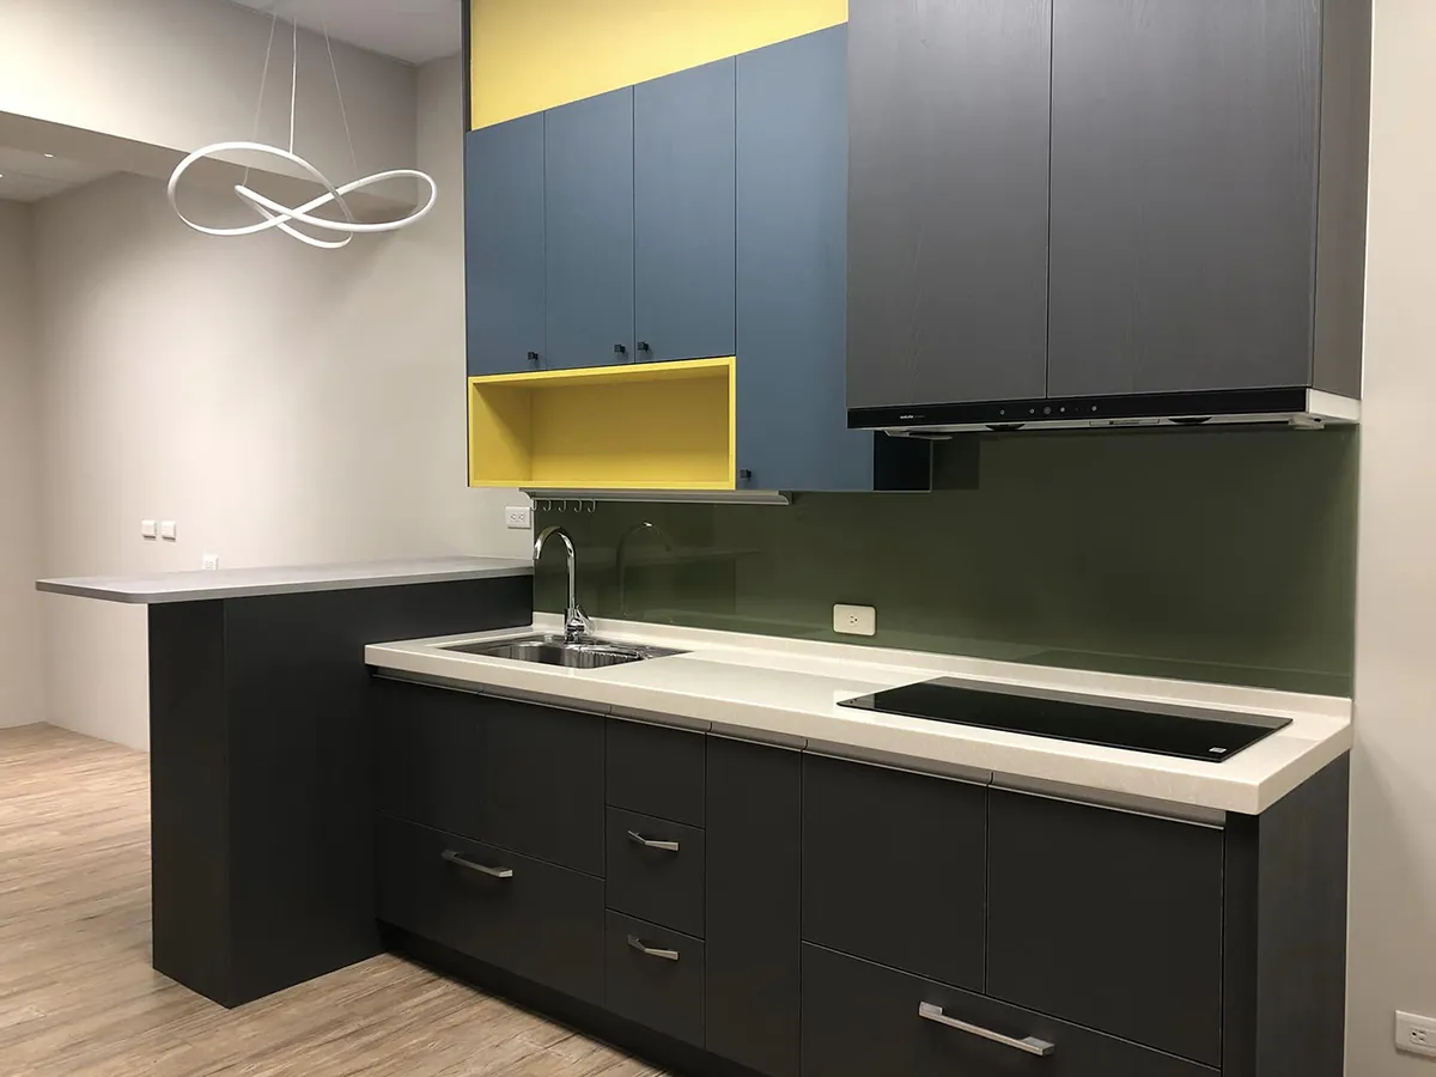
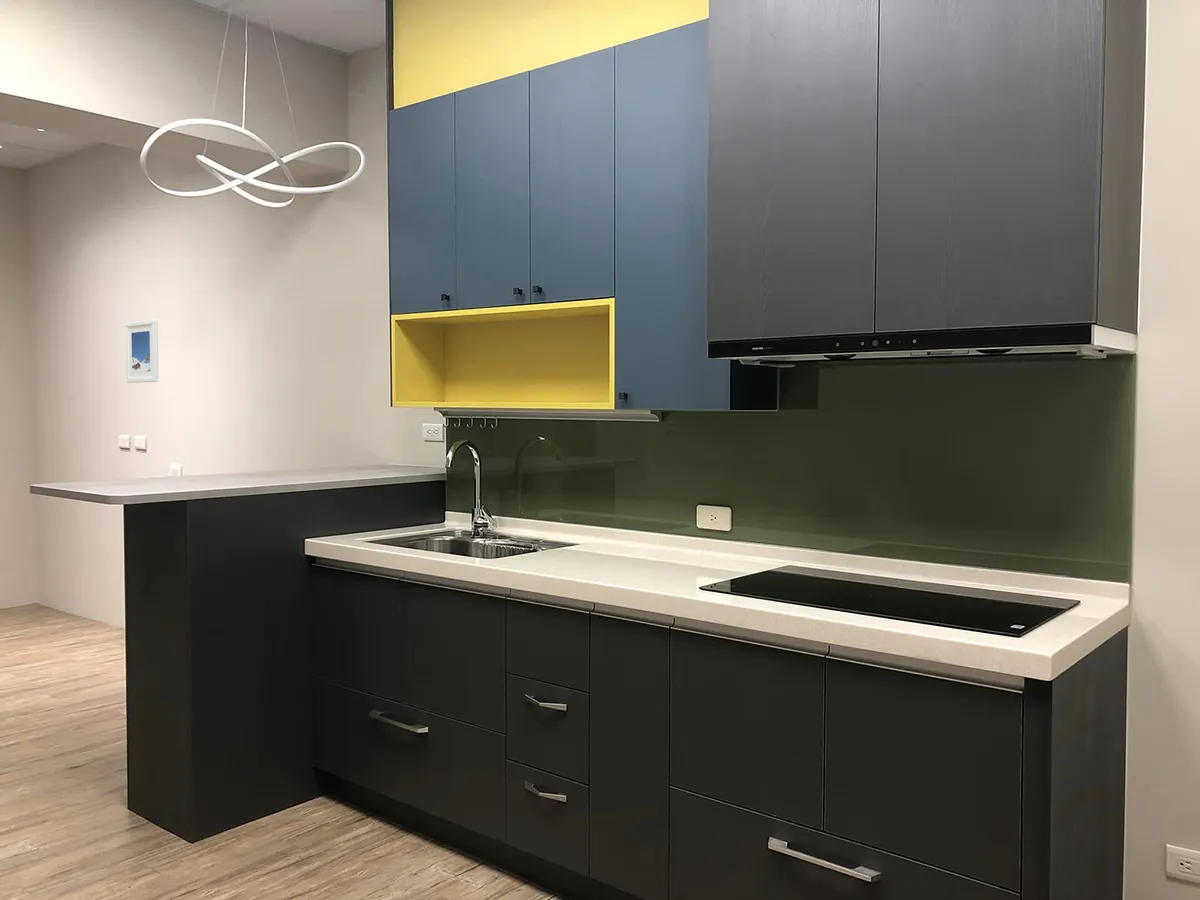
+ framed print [125,319,160,384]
